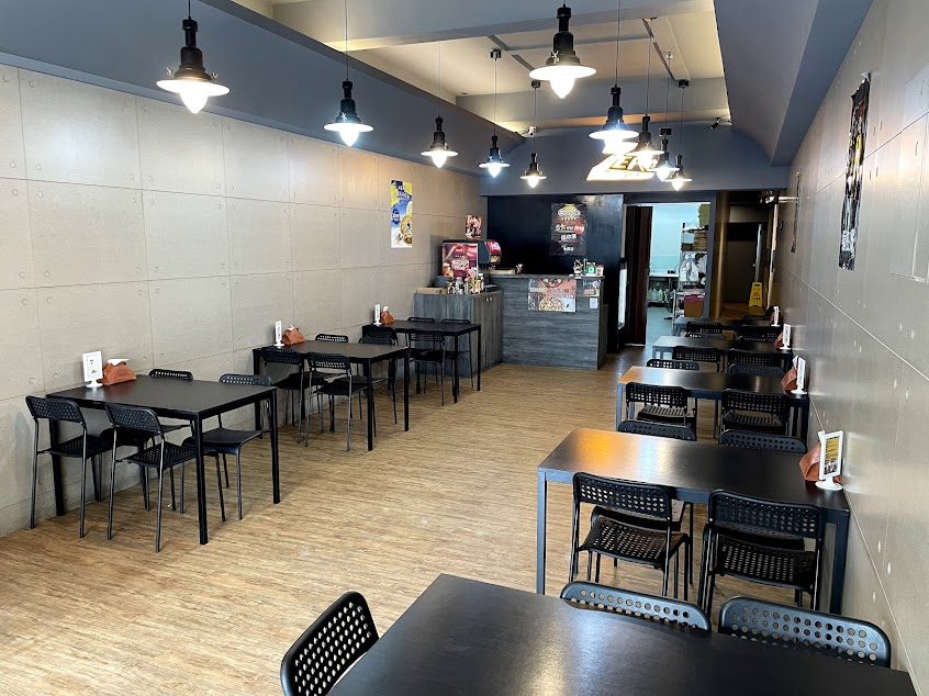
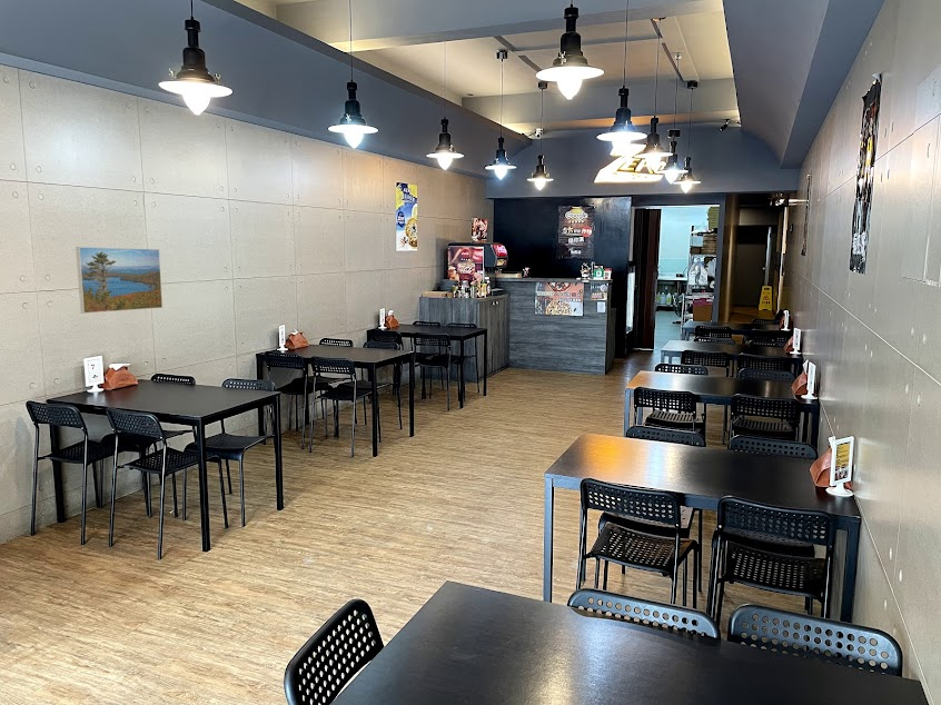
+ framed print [75,246,164,315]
